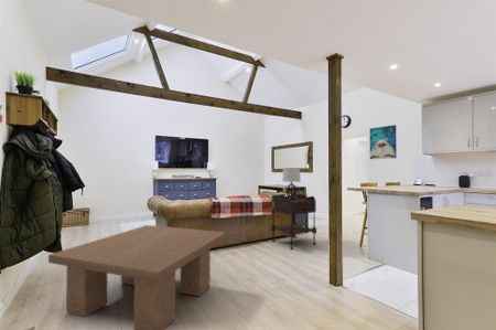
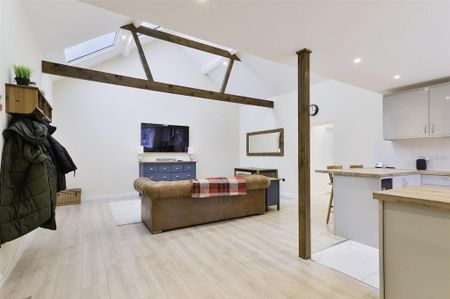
- wall art [369,124,398,160]
- coffee table [47,224,227,330]
- side table [270,193,317,251]
- lamp [281,167,302,201]
